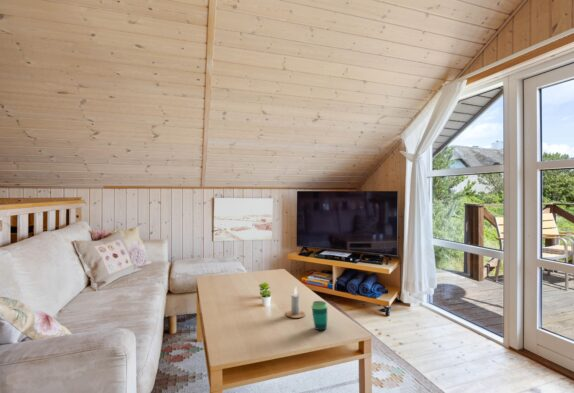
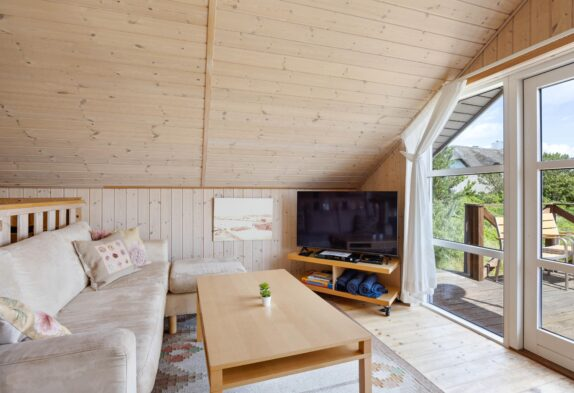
- candle [285,286,306,319]
- cup [310,300,329,331]
